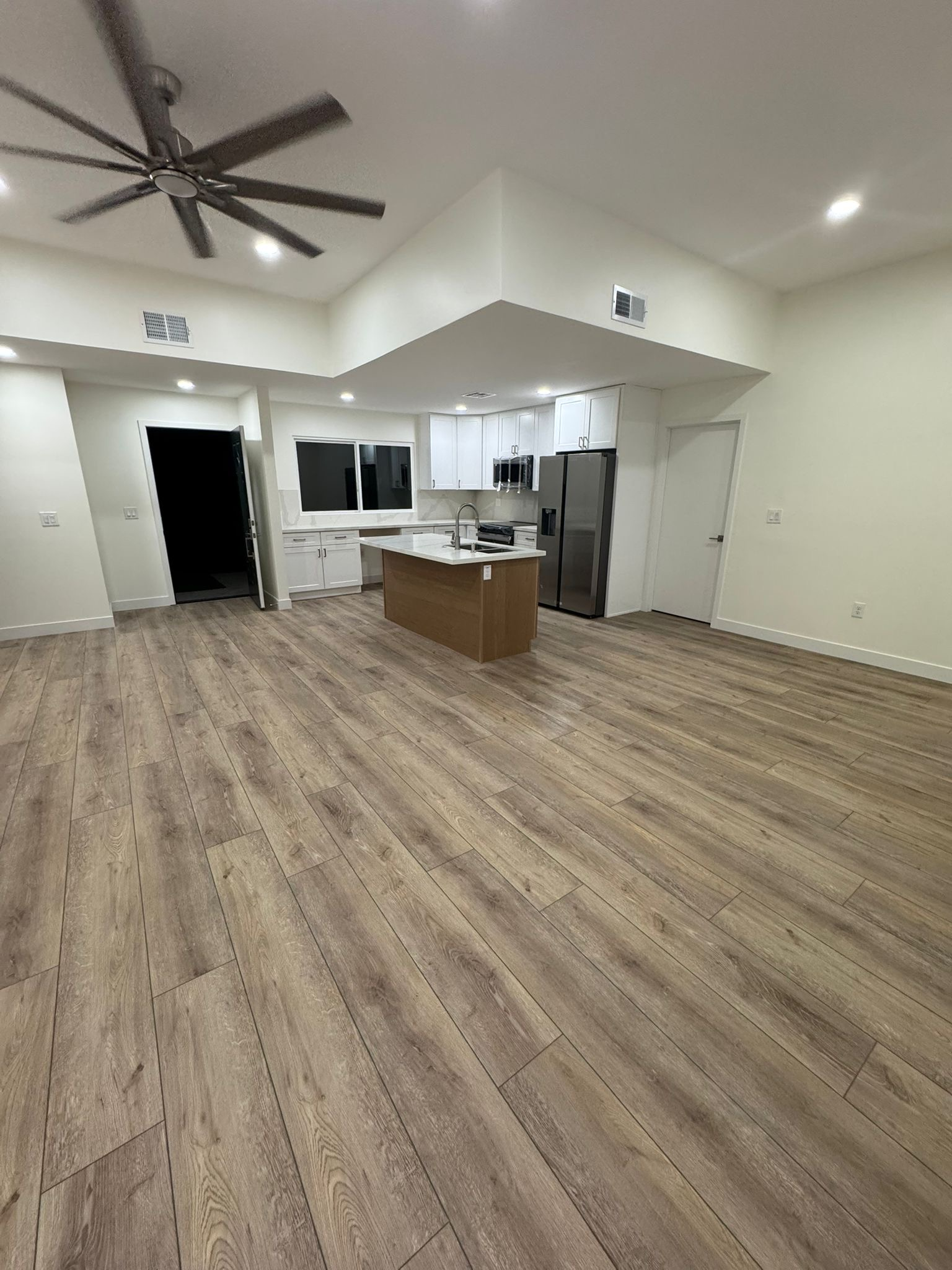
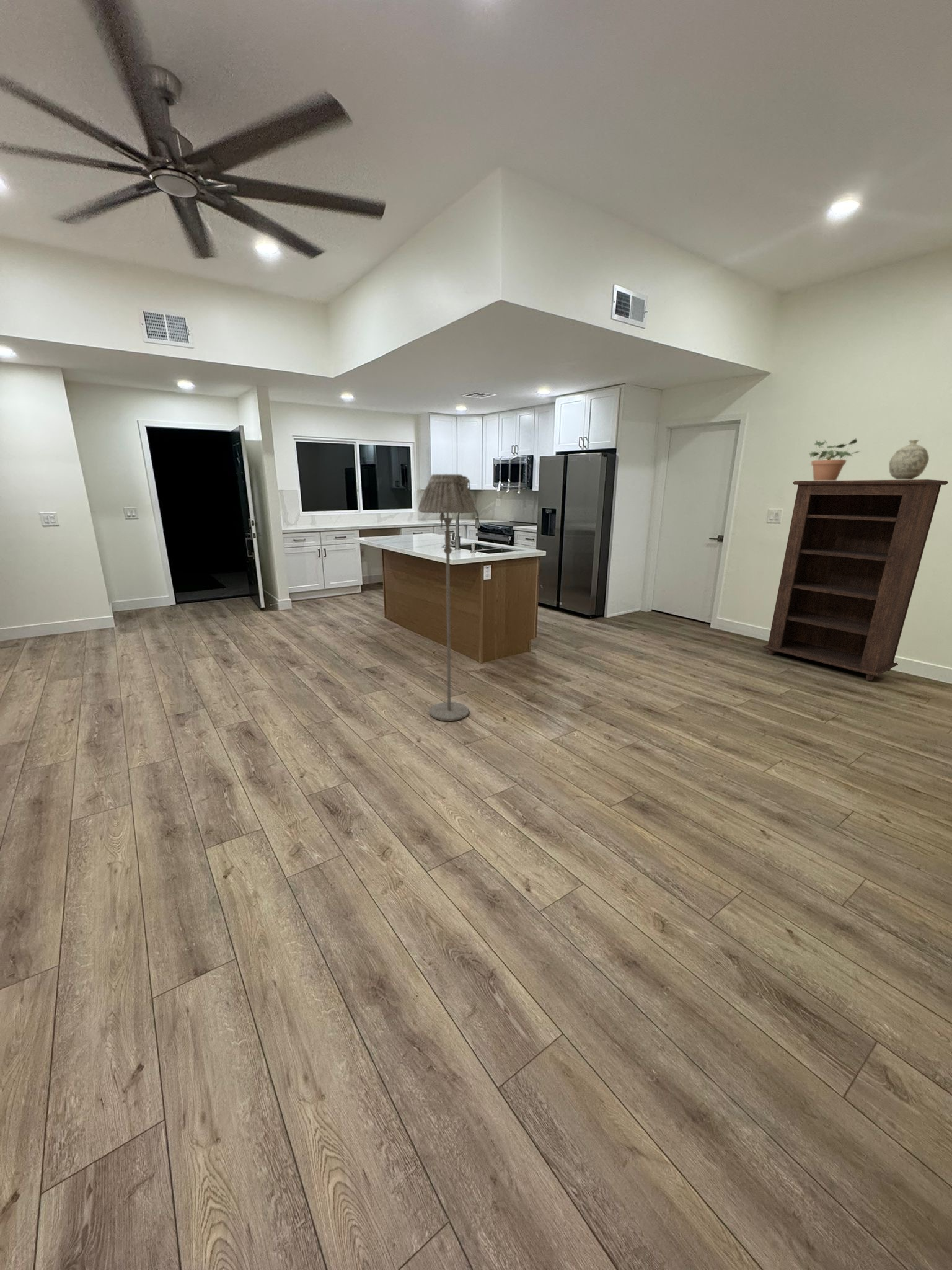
+ bookshelf [762,479,949,682]
+ decorative vase [889,439,930,480]
+ floor lamp [418,473,477,722]
+ potted plant [808,438,862,481]
